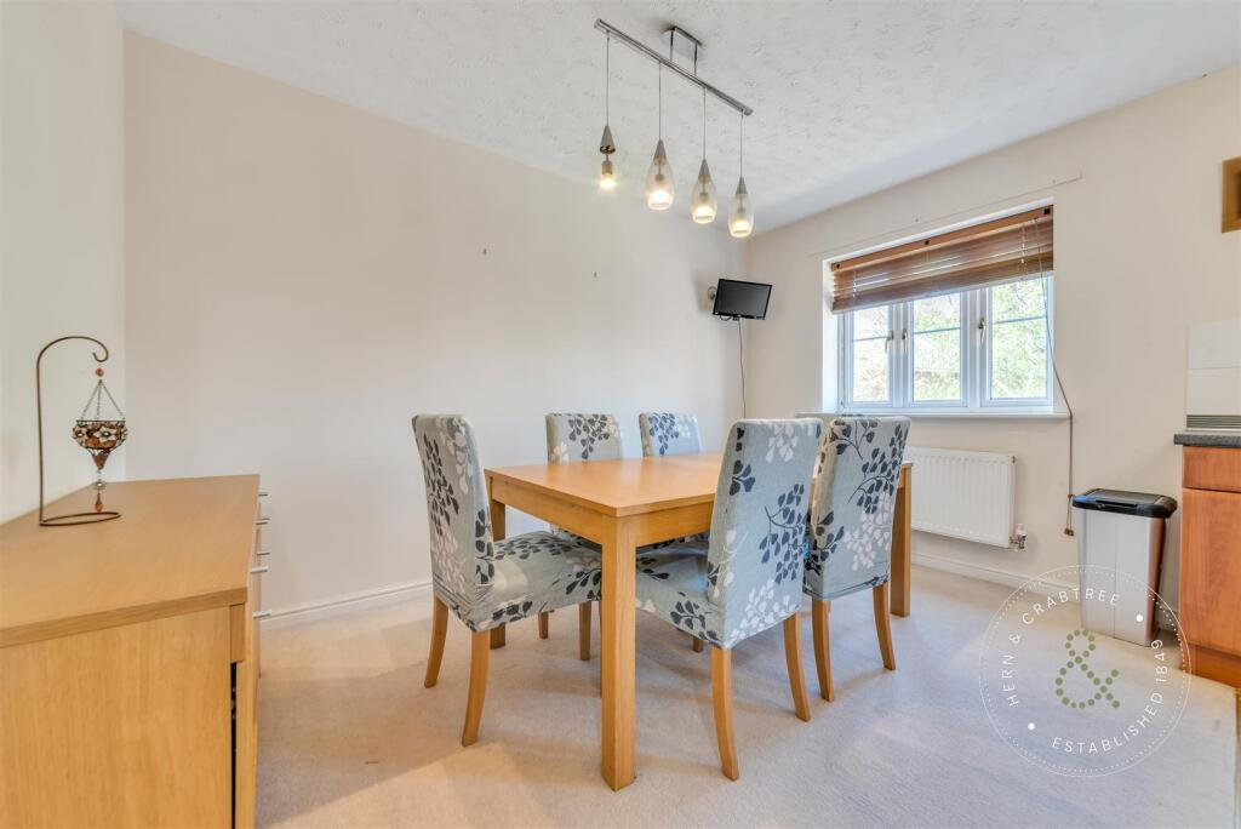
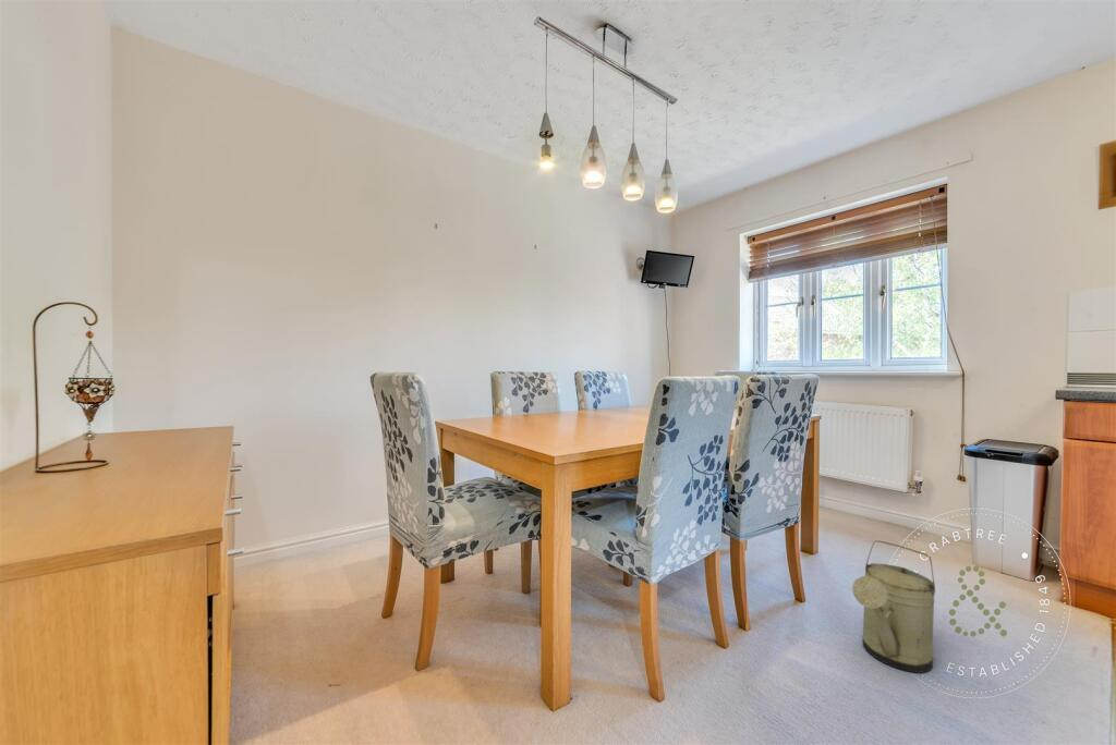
+ watering can [851,539,936,674]
